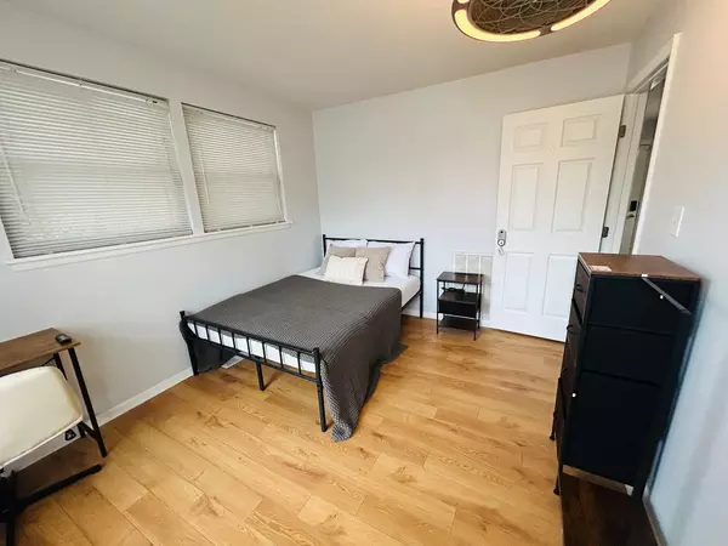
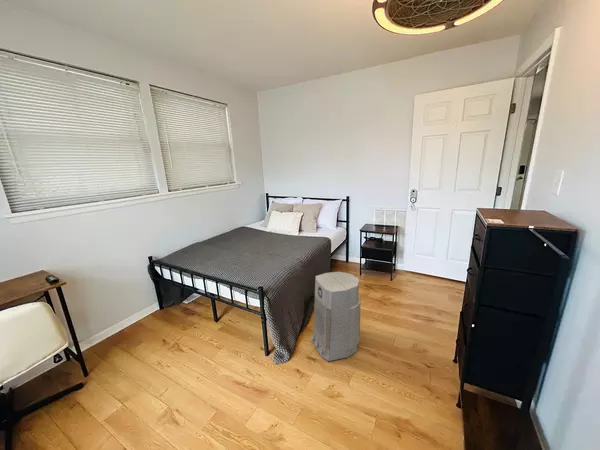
+ air purifier [310,271,362,362]
